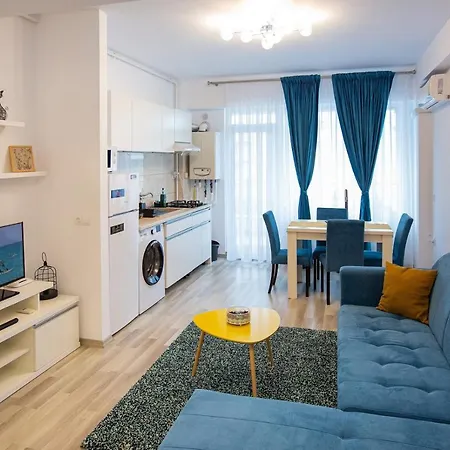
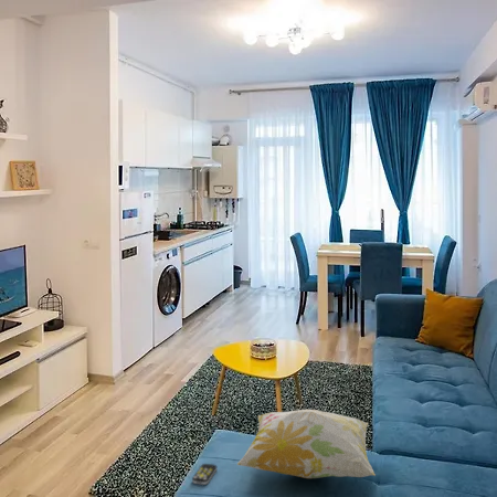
+ remote control [191,463,218,486]
+ decorative pillow [236,409,377,479]
